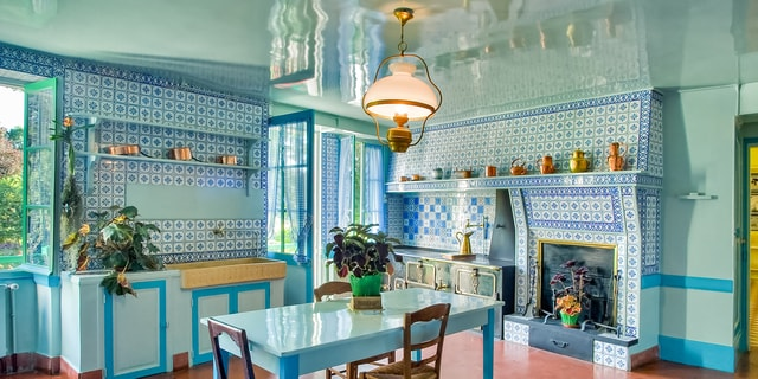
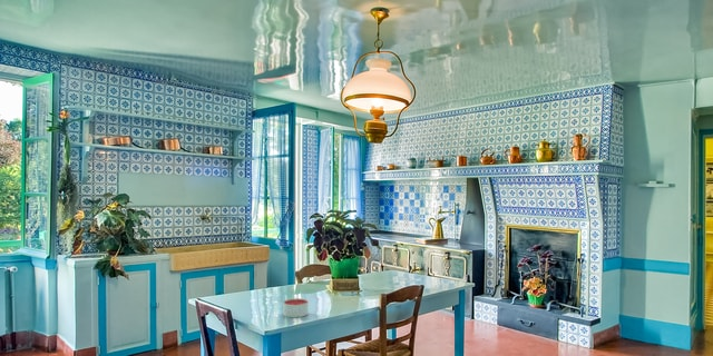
+ candle [282,297,310,318]
